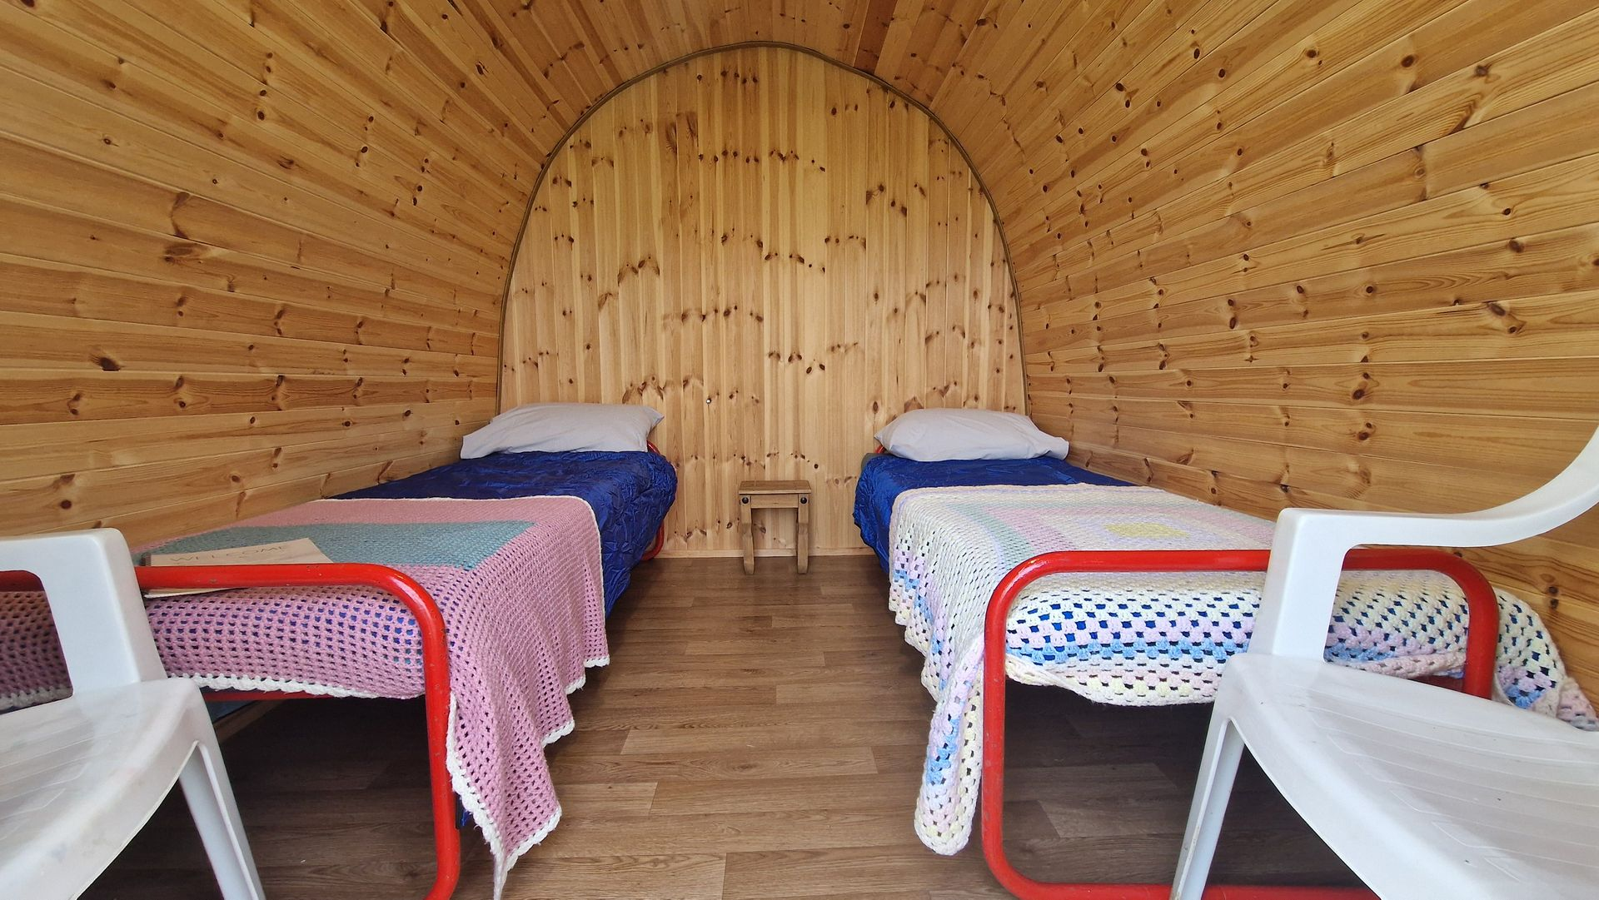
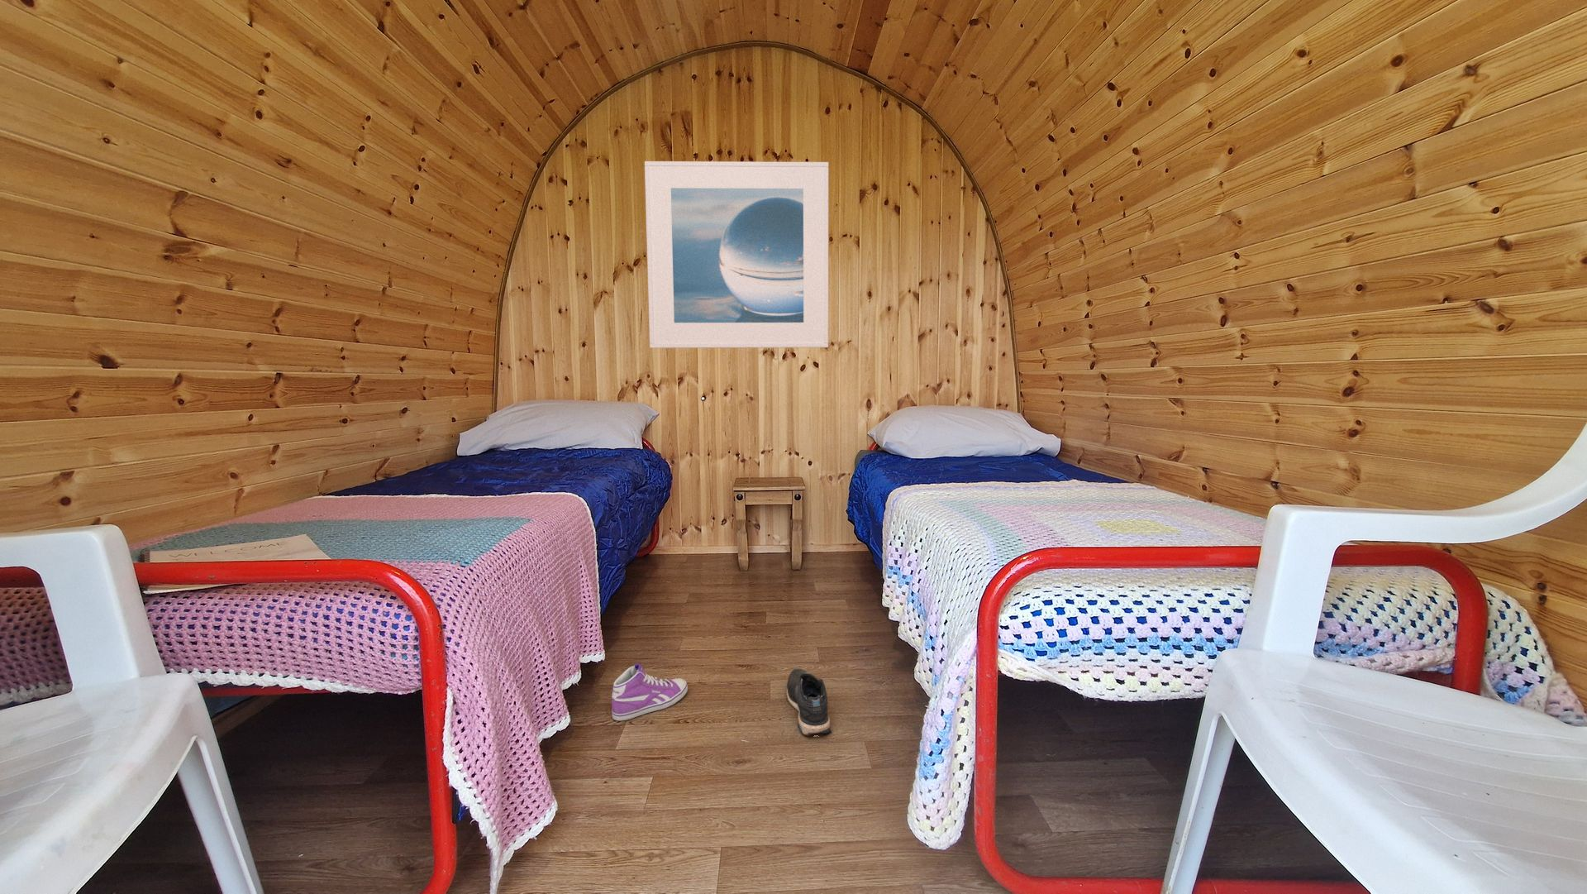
+ sneaker [610,663,689,721]
+ shoe [785,667,833,737]
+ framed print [644,160,829,349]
